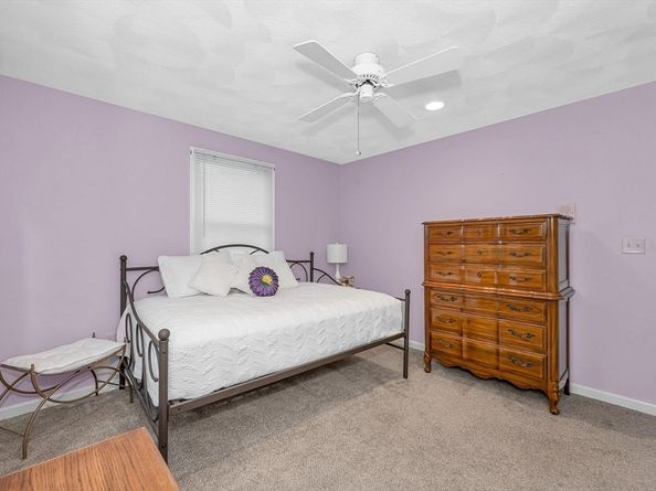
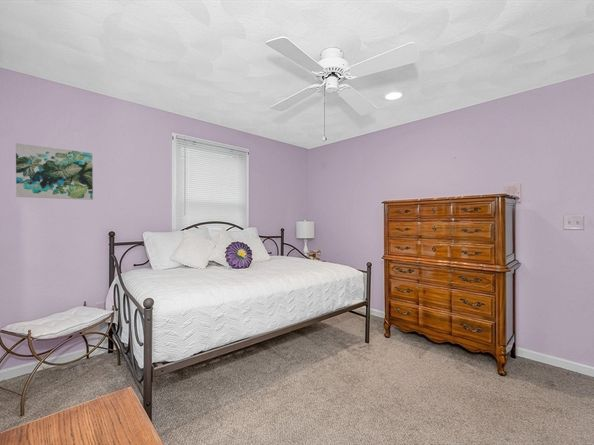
+ wall art [15,142,94,201]
